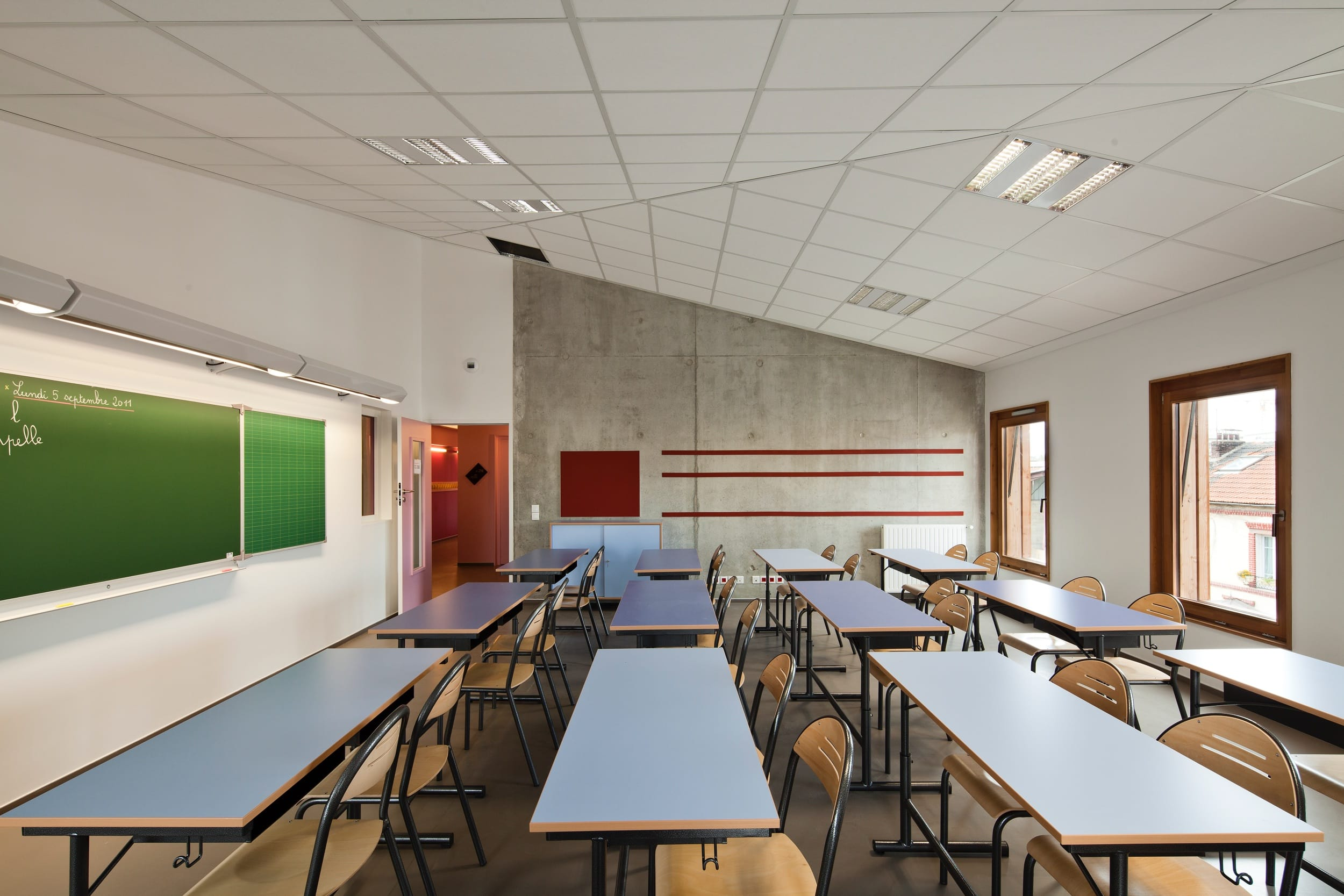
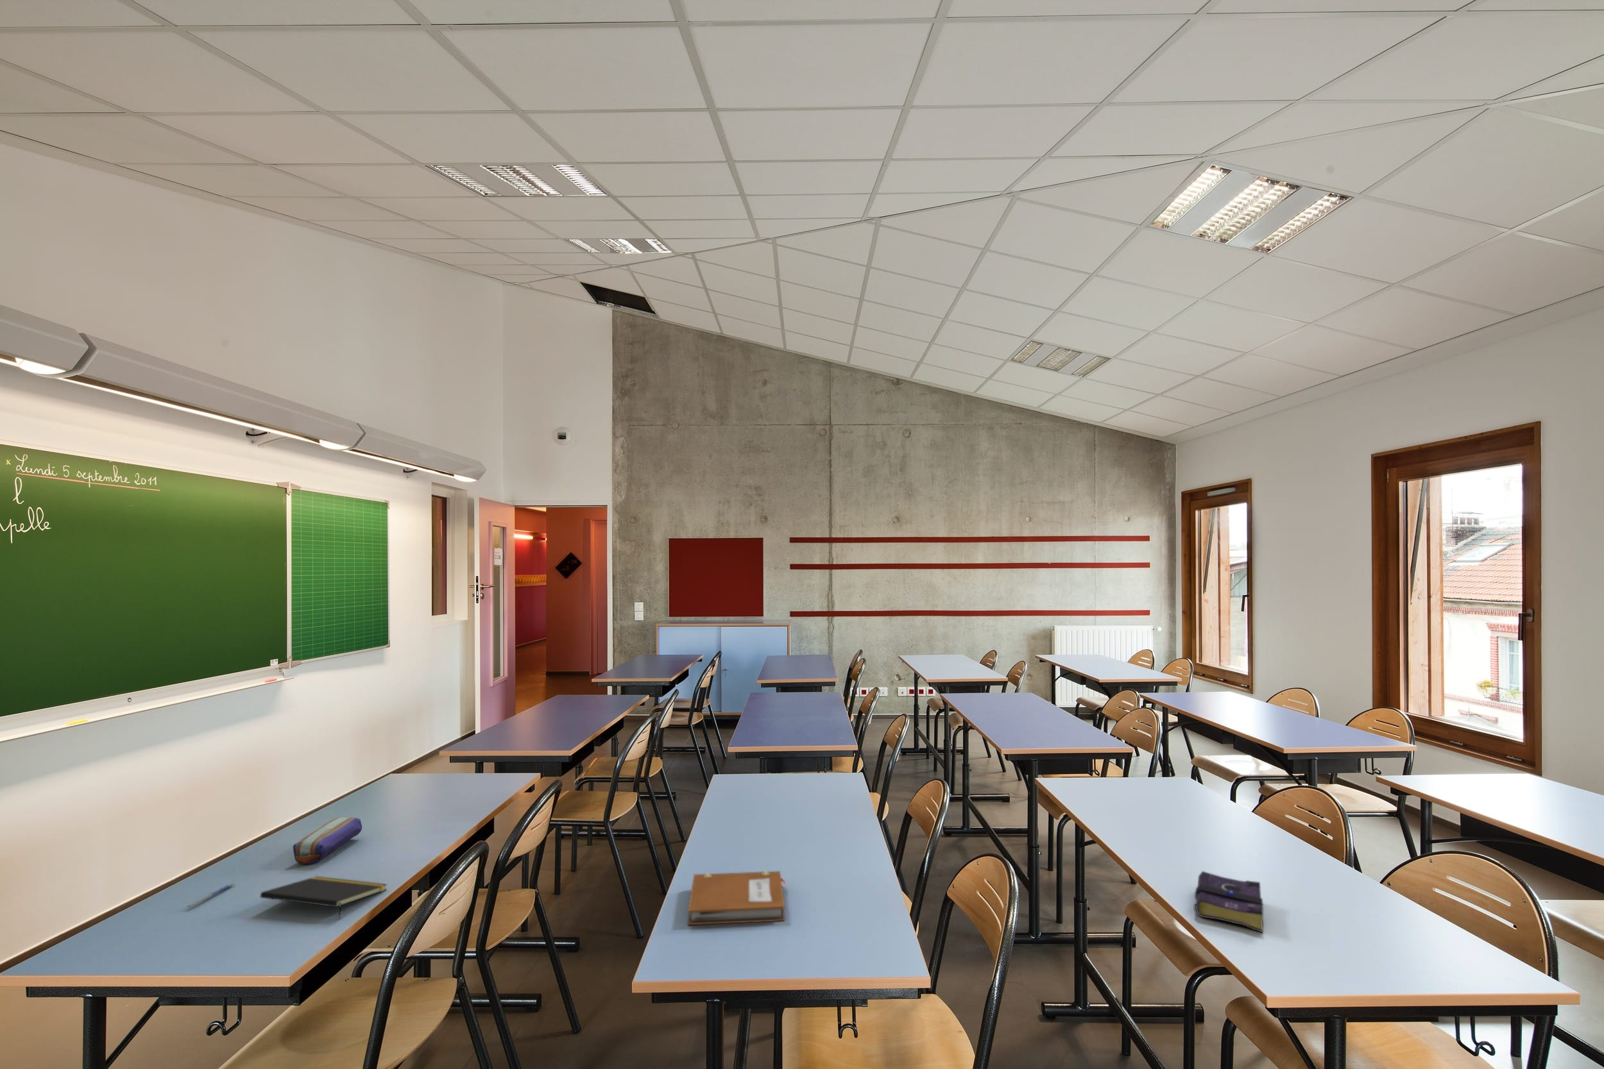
+ book [1193,870,1264,933]
+ notepad [260,876,388,920]
+ pen [186,883,236,909]
+ notebook [687,870,786,926]
+ pencil case [292,817,363,865]
